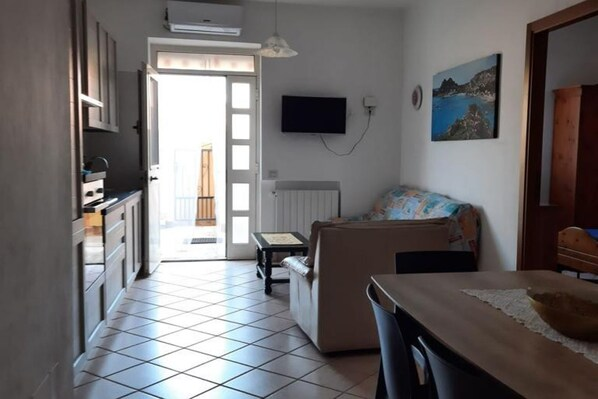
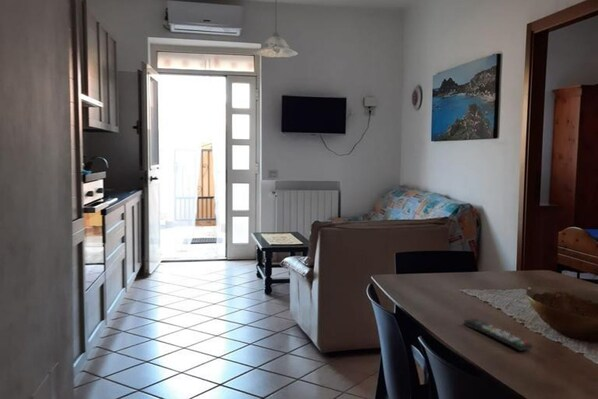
+ remote control [463,318,534,352]
